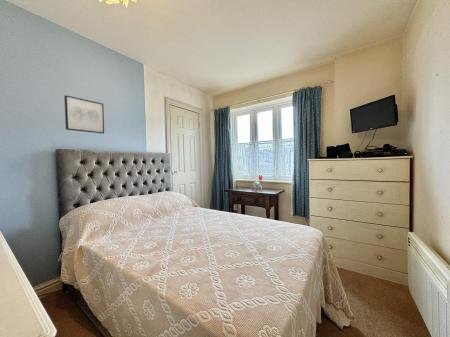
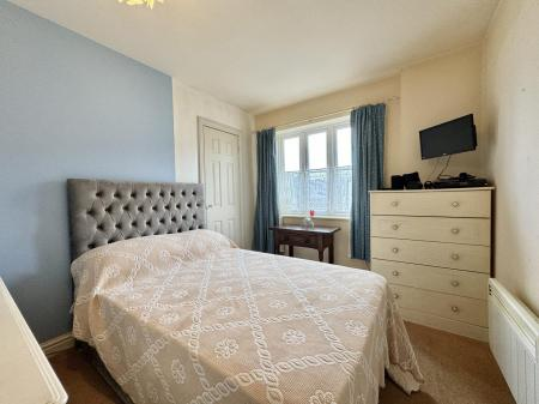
- wall art [63,94,105,134]
